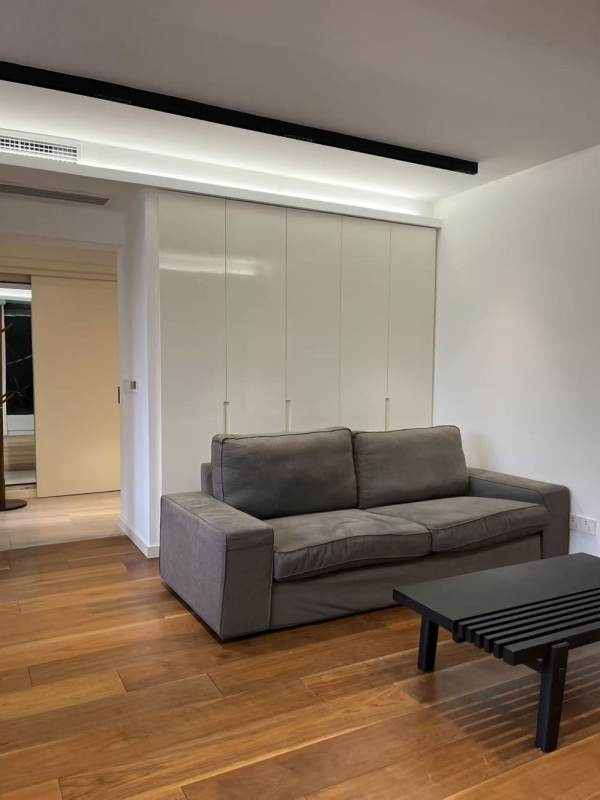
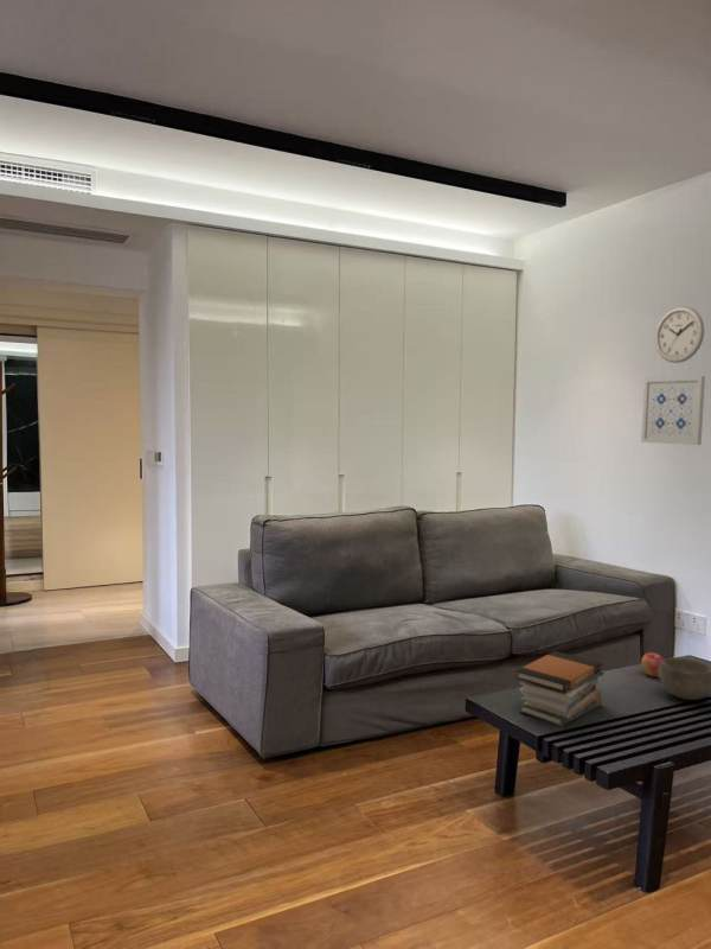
+ apple [640,651,665,679]
+ wall clock [654,305,705,364]
+ wall art [640,375,706,446]
+ bowl [658,656,711,701]
+ book stack [514,650,604,727]
